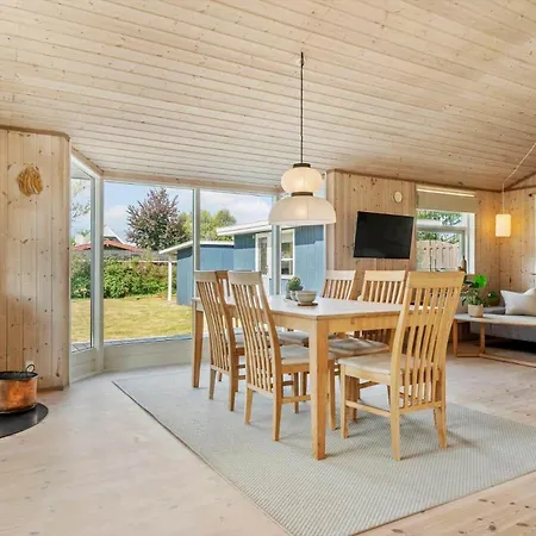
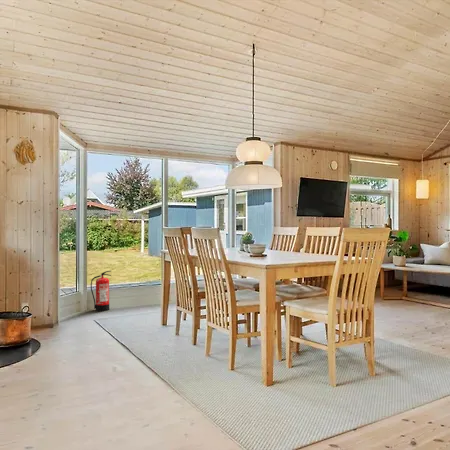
+ fire extinguisher [90,270,112,312]
